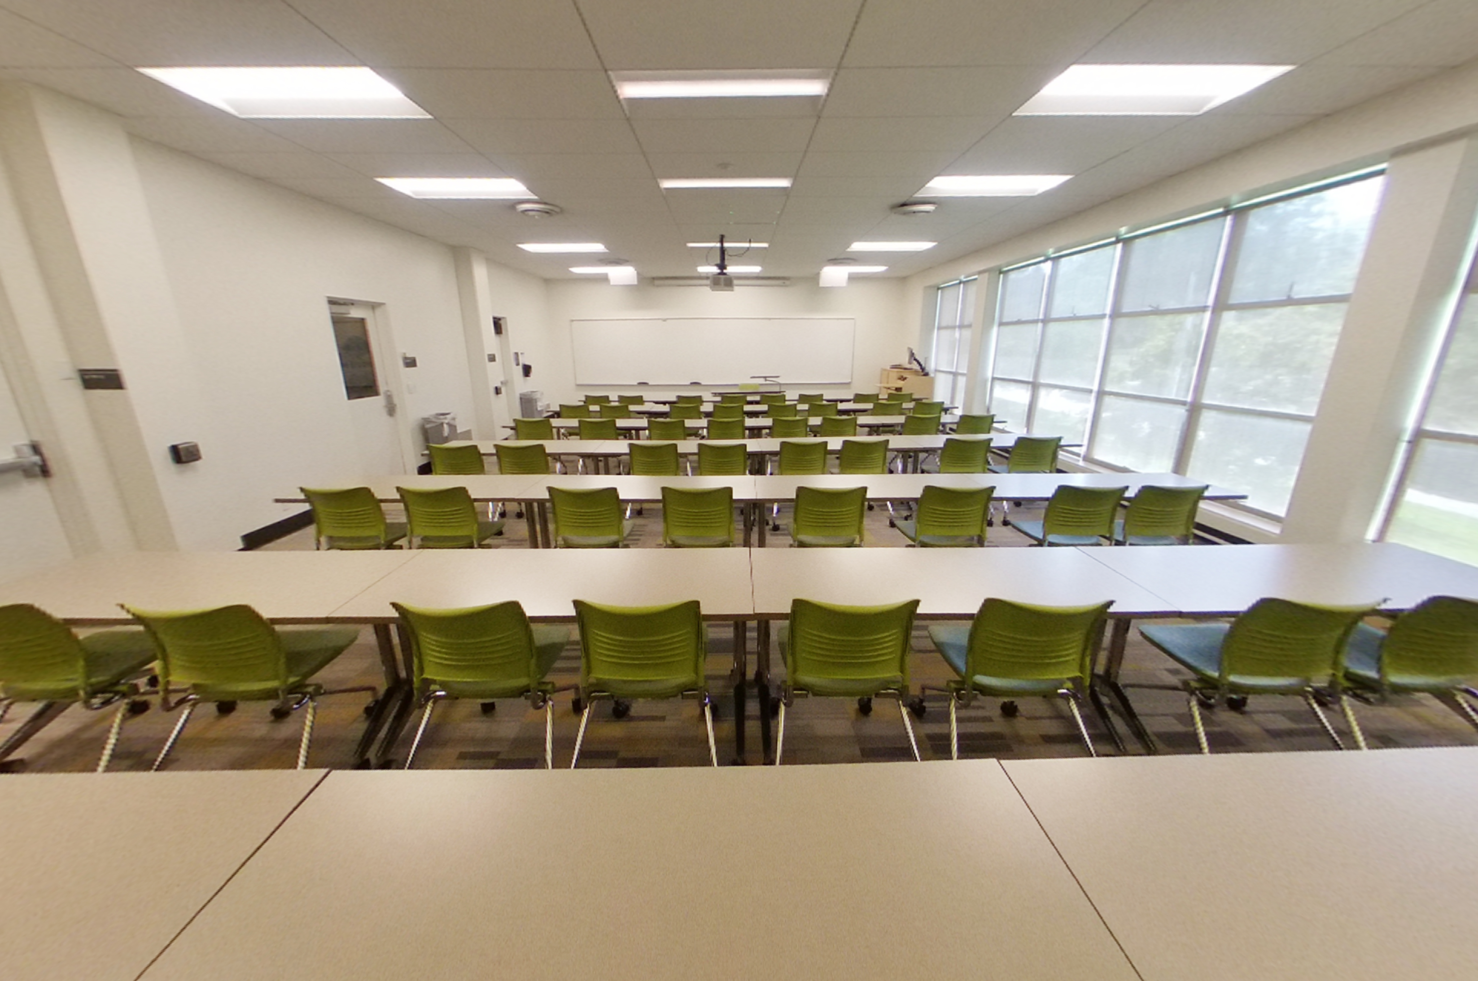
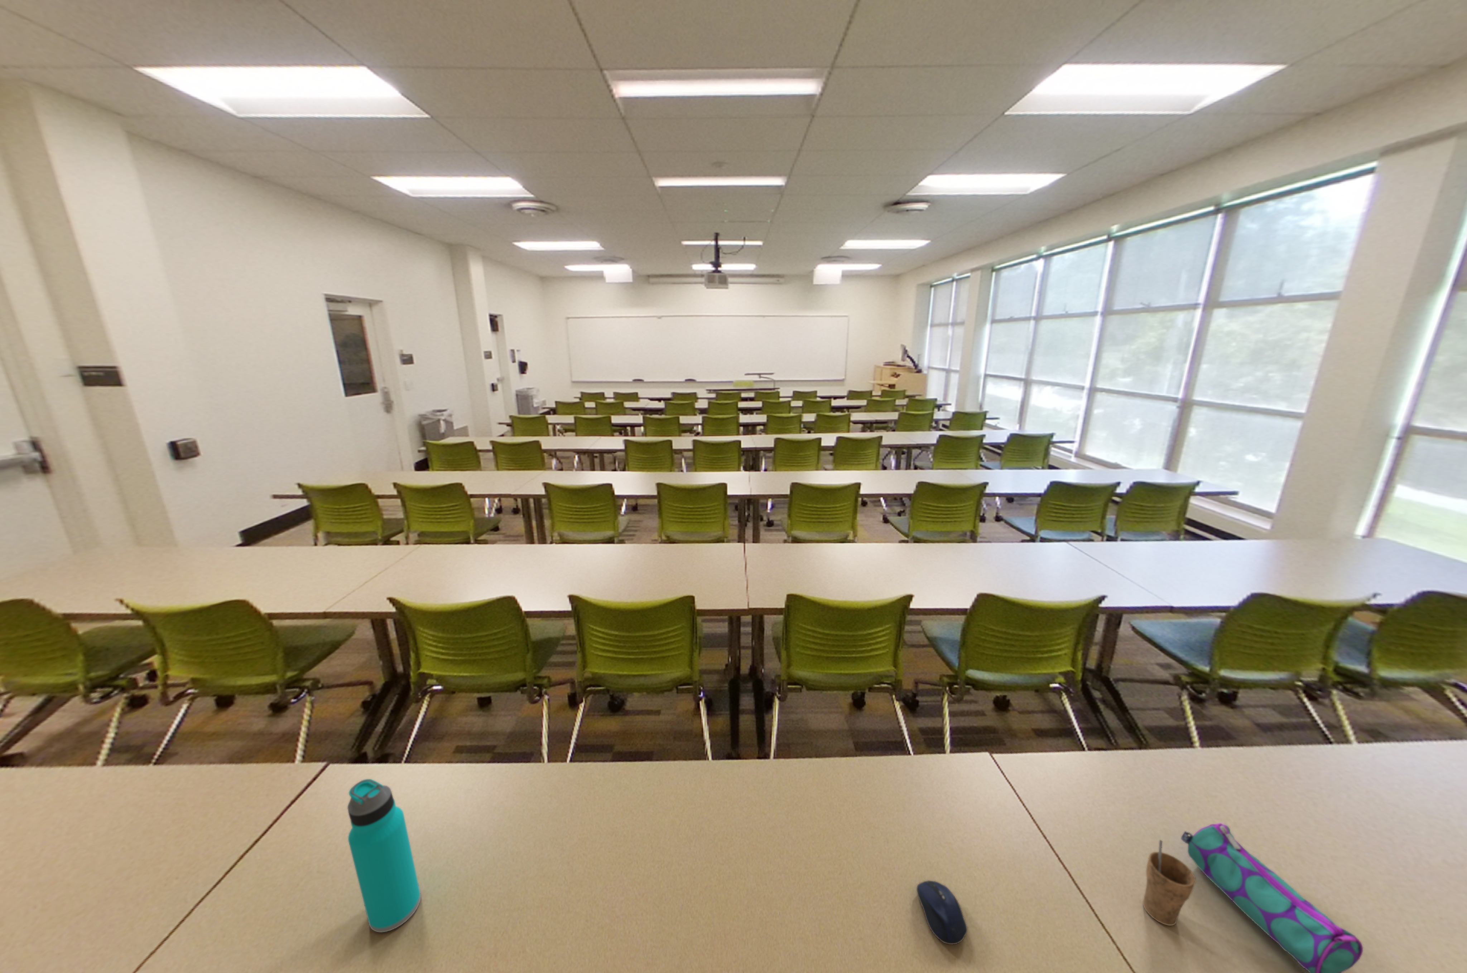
+ cup [1142,839,1196,926]
+ water bottle [347,779,422,933]
+ computer mouse [916,880,968,945]
+ pencil case [1180,823,1364,973]
